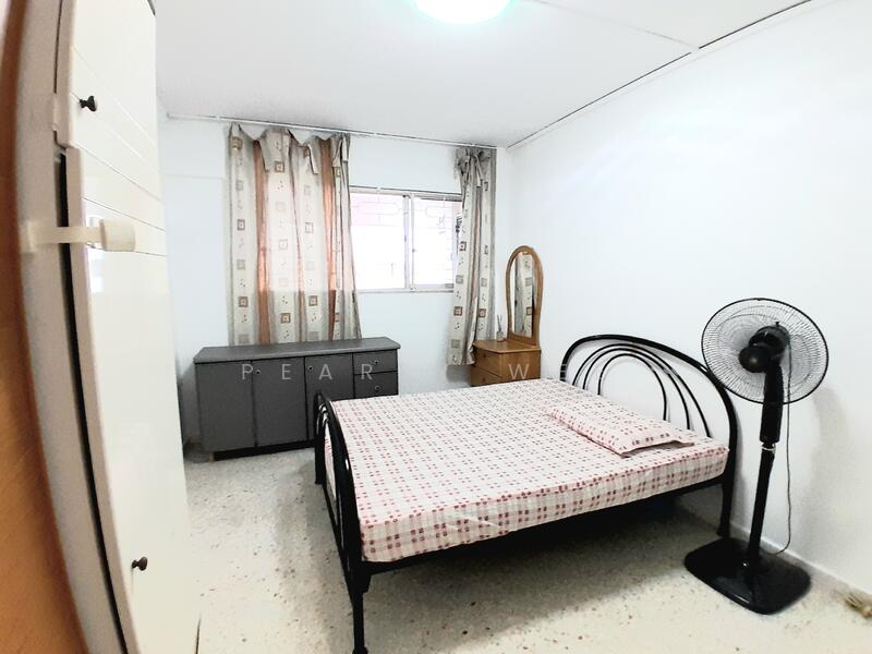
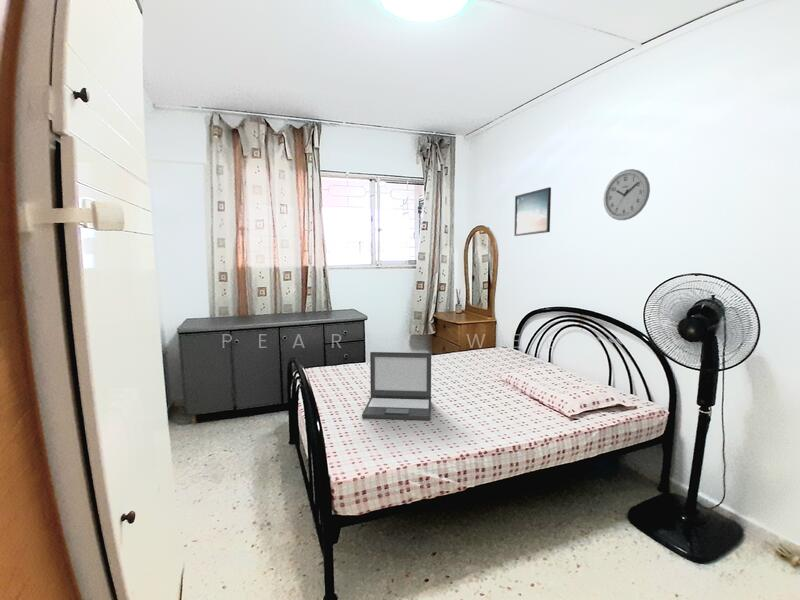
+ wall clock [603,168,651,221]
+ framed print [513,186,552,237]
+ laptop [361,351,432,421]
